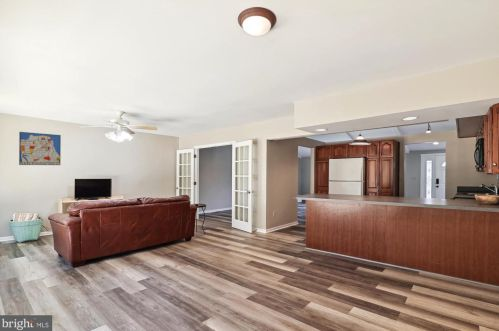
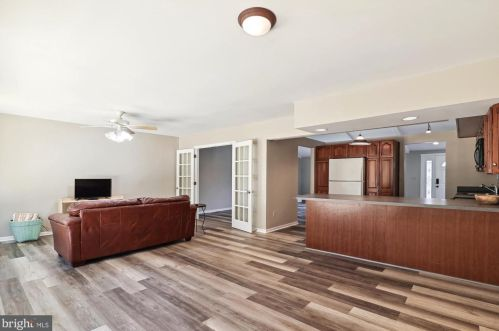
- wall art [18,131,62,166]
